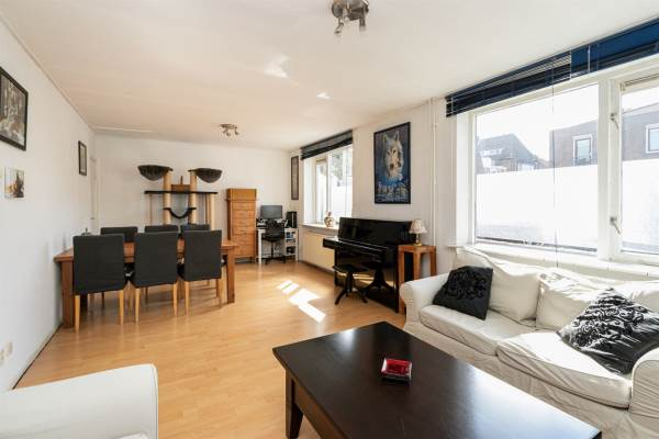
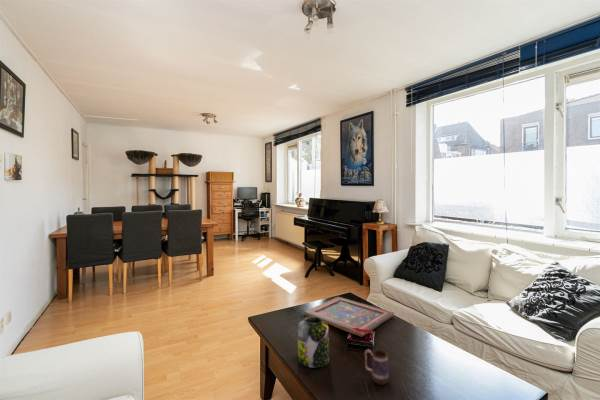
+ jar [297,316,330,369]
+ painted panel [303,296,395,338]
+ mug [364,348,390,386]
